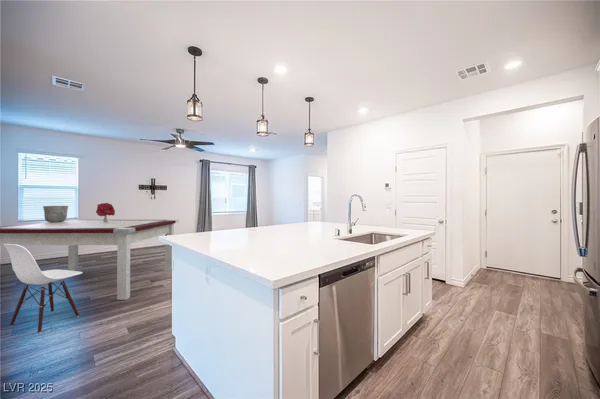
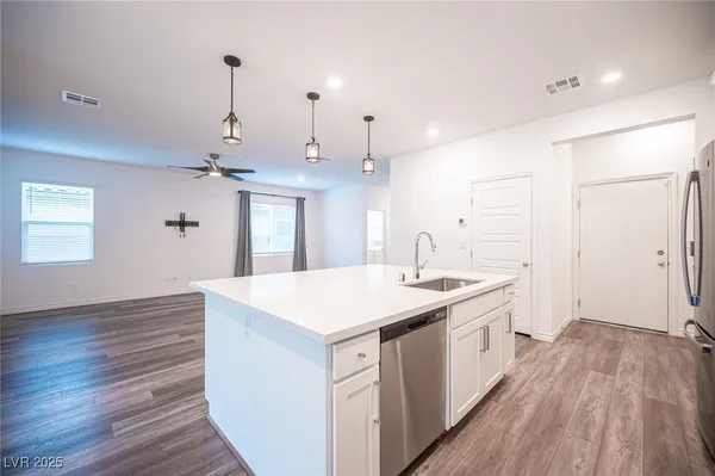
- chair [4,244,84,334]
- dining table [0,219,180,301]
- ceramic pot [42,205,69,222]
- bouquet [95,202,116,222]
